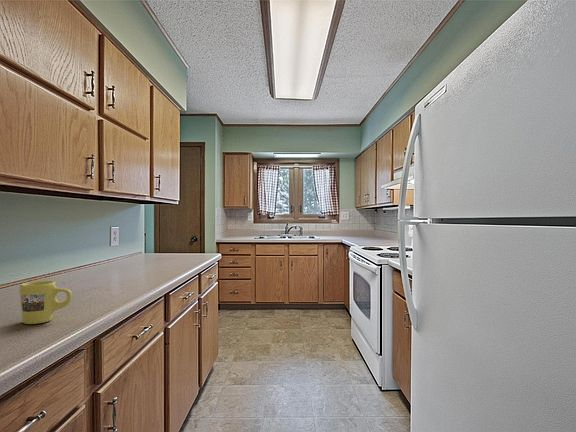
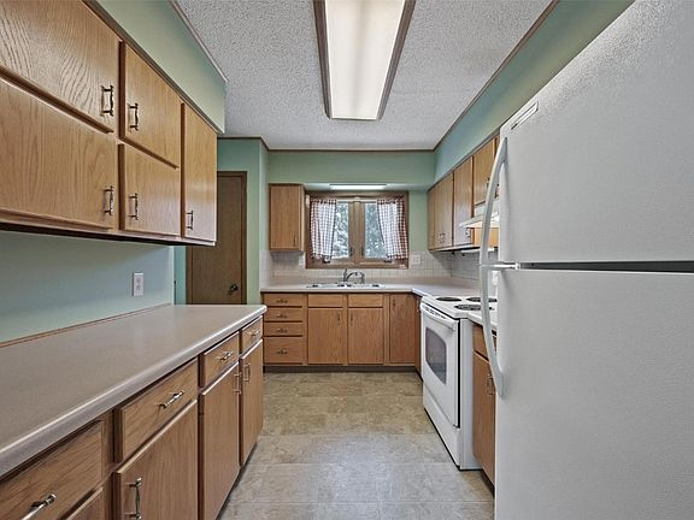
- mug [19,280,73,325]
